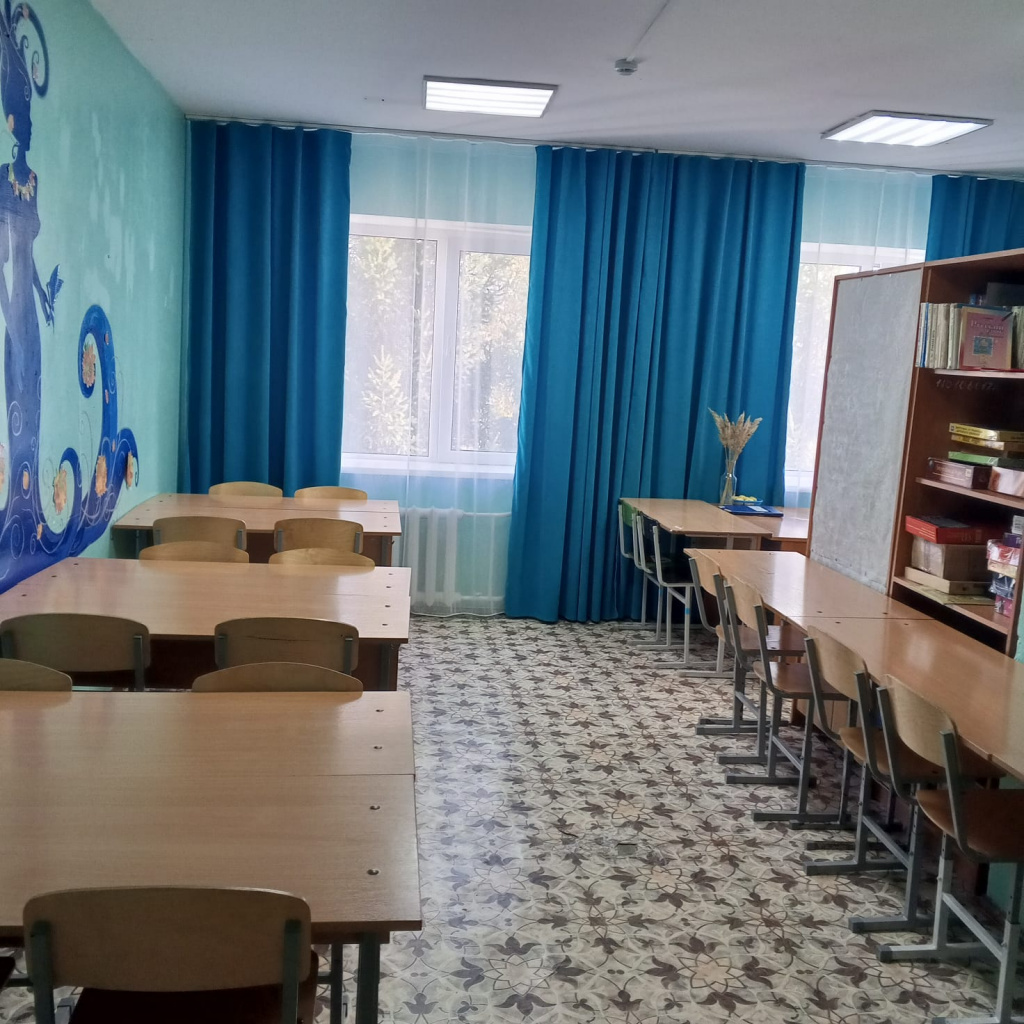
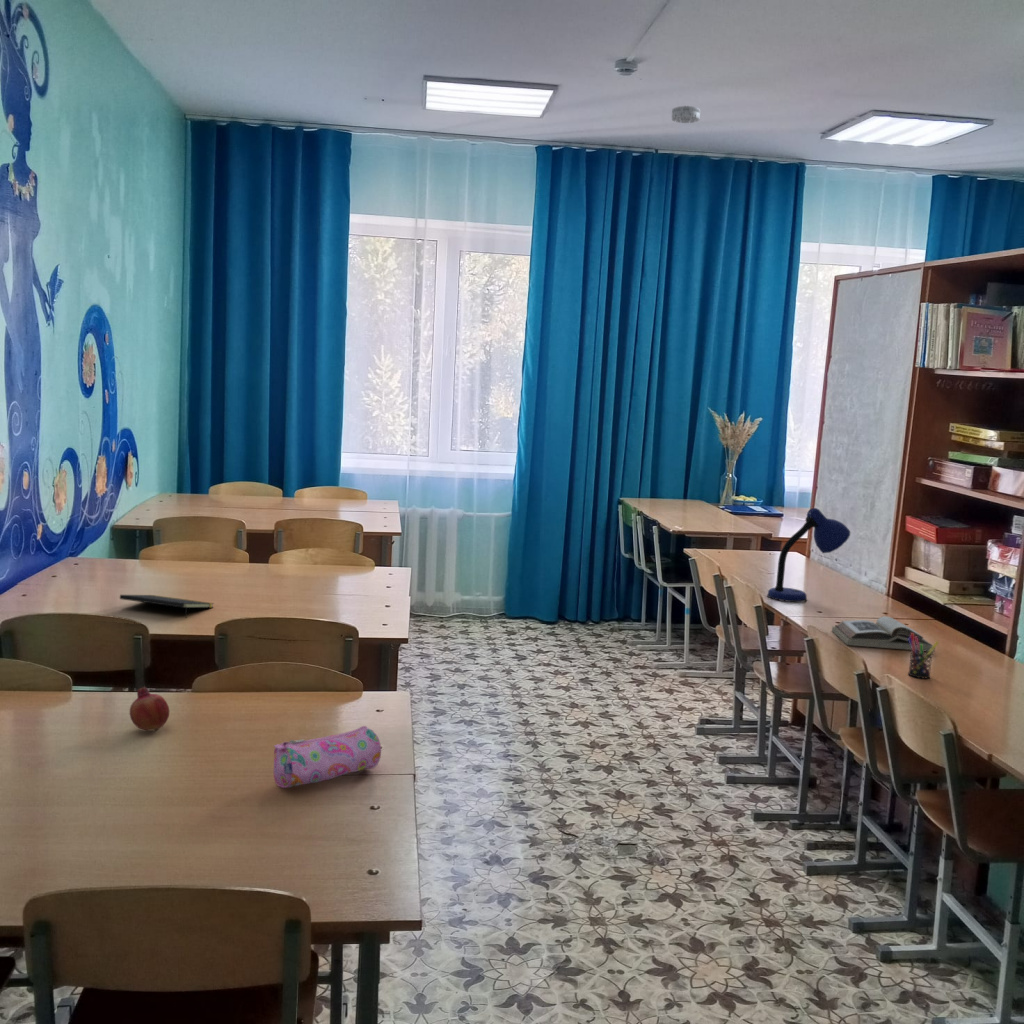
+ book [831,615,936,652]
+ pen holder [907,633,940,679]
+ desk lamp [766,507,852,603]
+ pencil case [272,725,382,789]
+ fruit [129,686,170,732]
+ smoke detector [671,105,701,124]
+ notepad [119,594,215,618]
